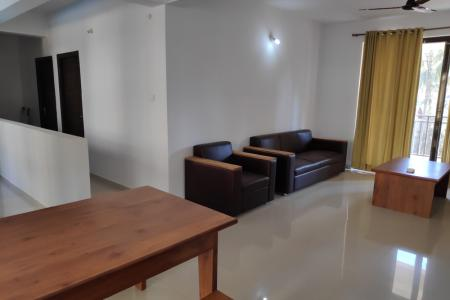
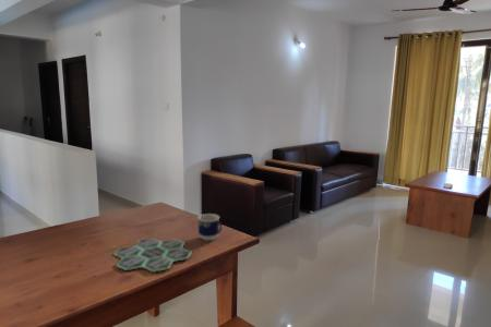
+ cup [196,213,223,242]
+ board game [112,237,193,274]
